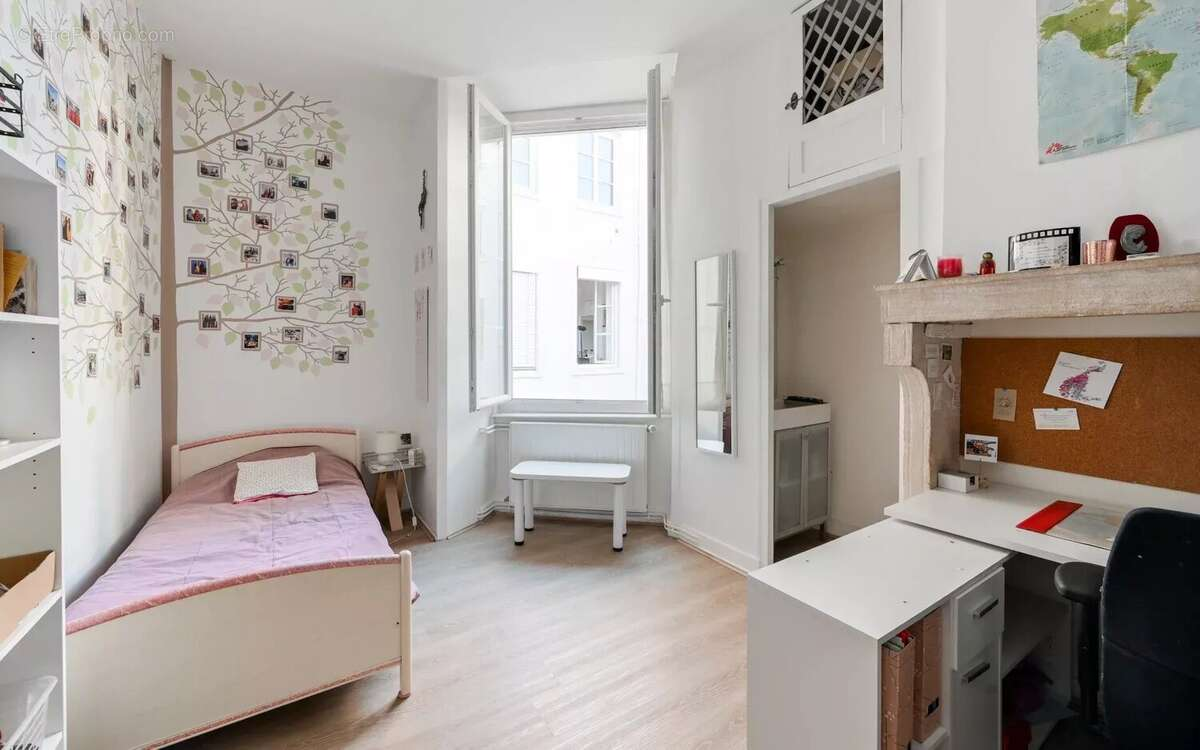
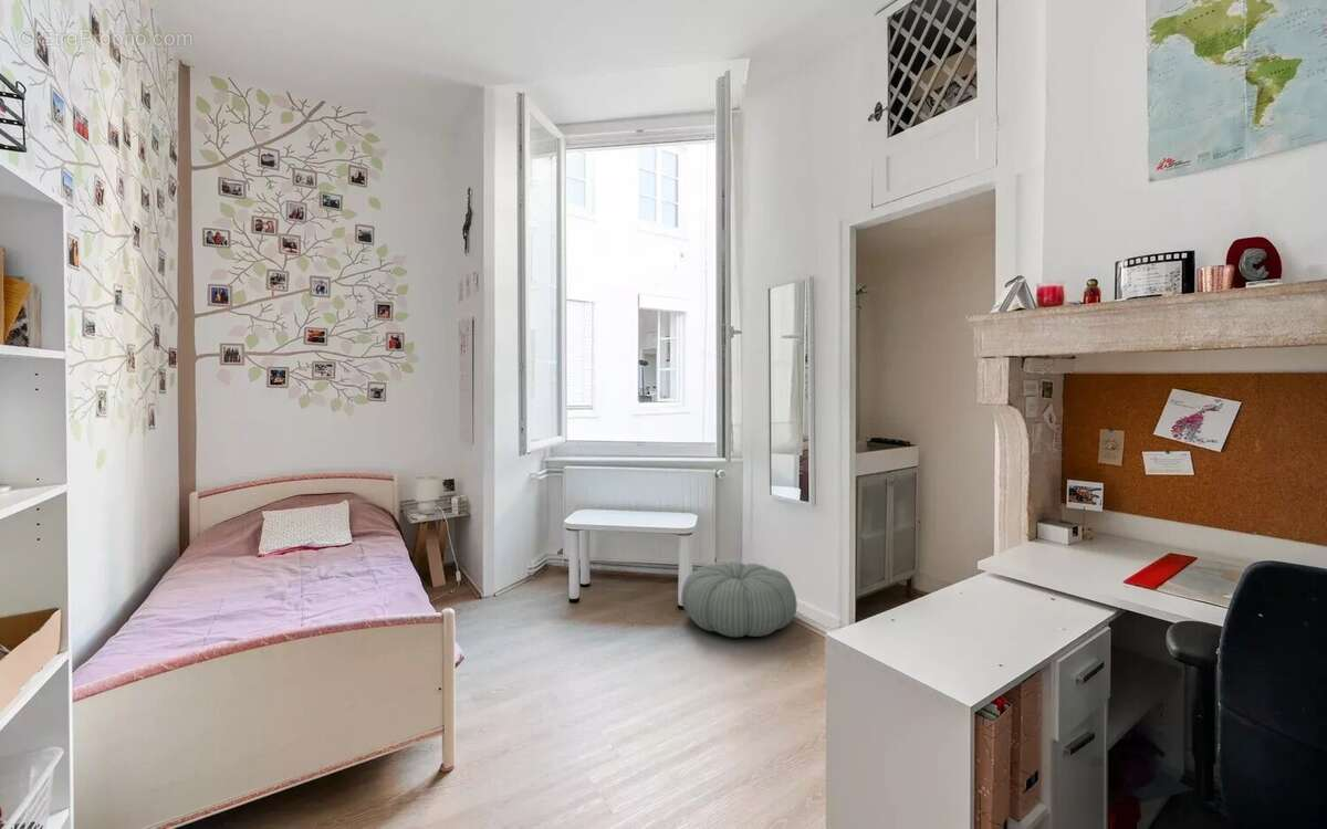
+ pouf [680,560,798,638]
